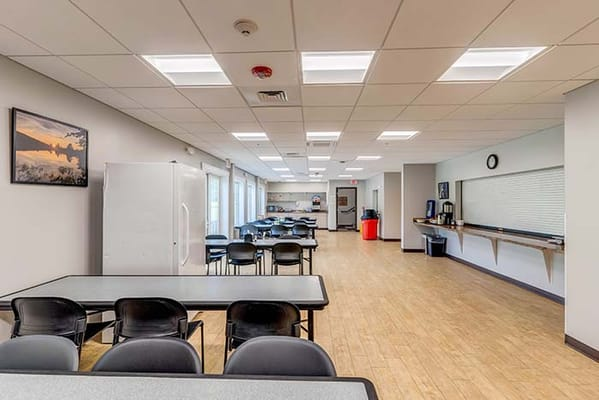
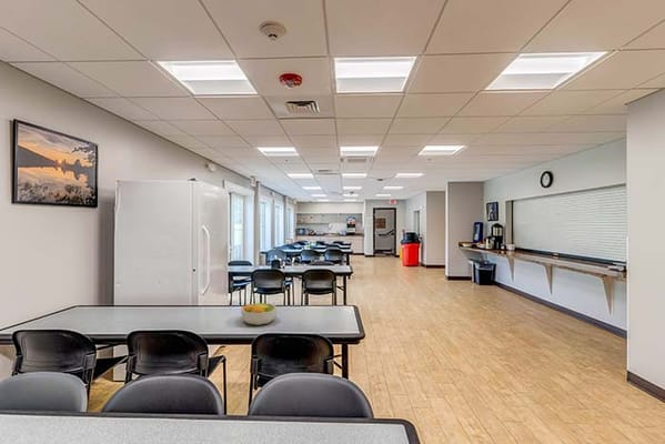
+ fruit bowl [240,302,279,326]
